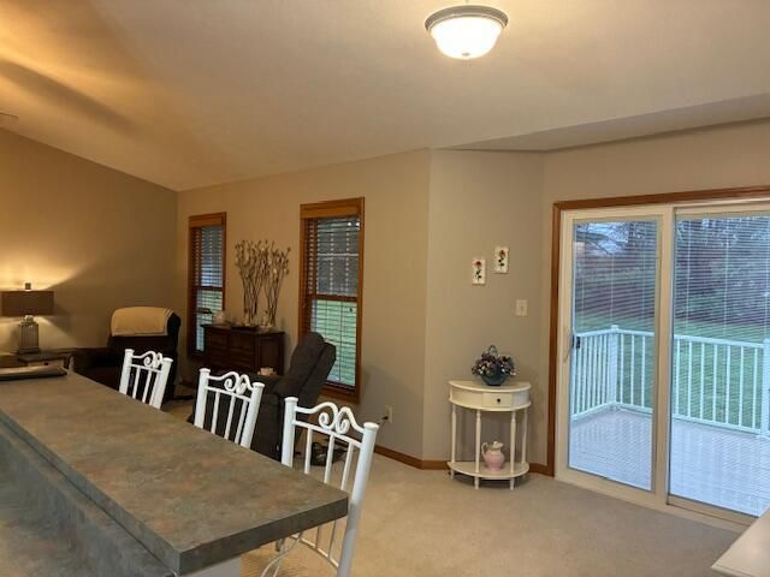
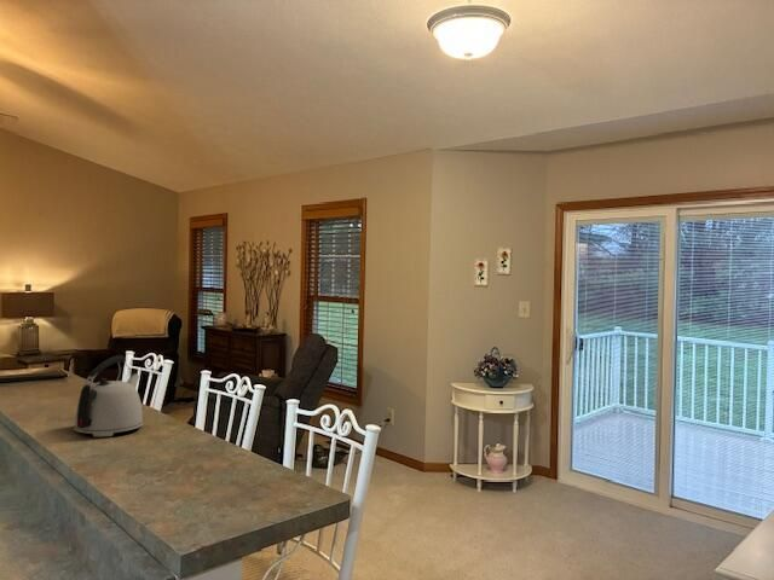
+ kettle [73,354,144,437]
